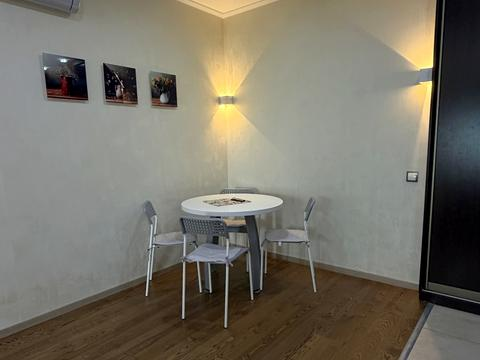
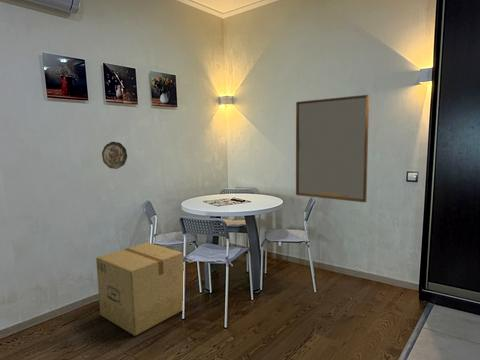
+ home mirror [295,94,370,203]
+ cardboard box [95,242,185,337]
+ decorative plate [101,141,128,170]
